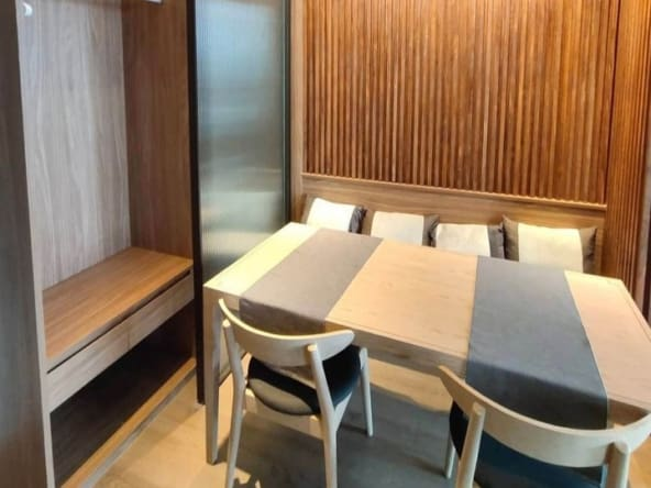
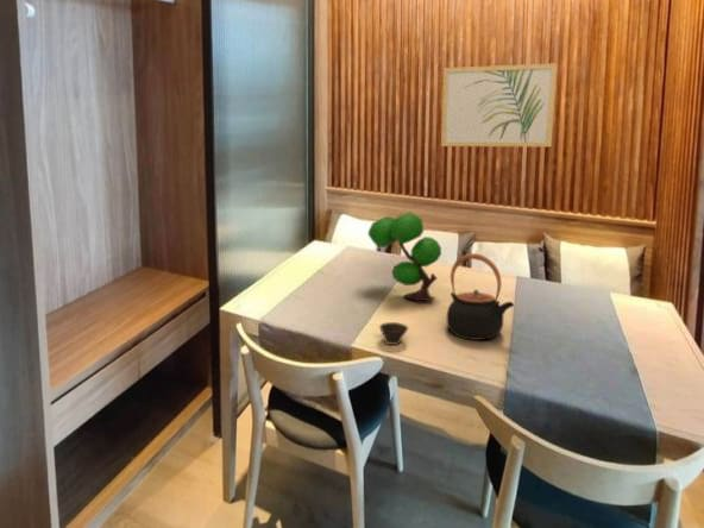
+ plant [367,210,442,302]
+ cup [378,321,409,346]
+ teapot [446,252,515,341]
+ wall art [440,62,559,147]
